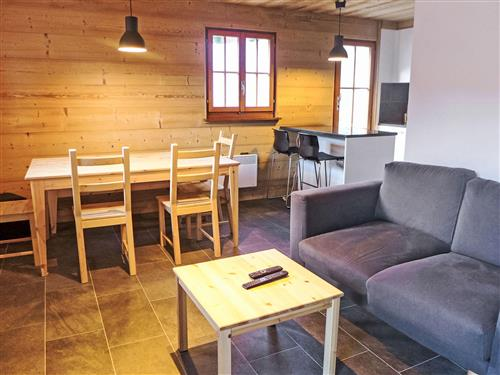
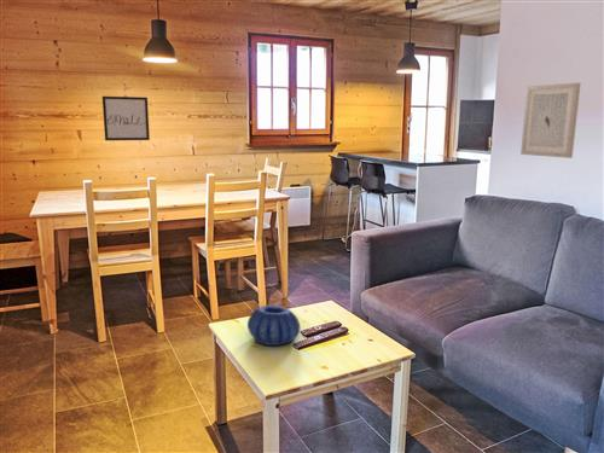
+ wall art [101,95,151,141]
+ wall art [519,82,581,159]
+ decorative bowl [246,304,301,347]
